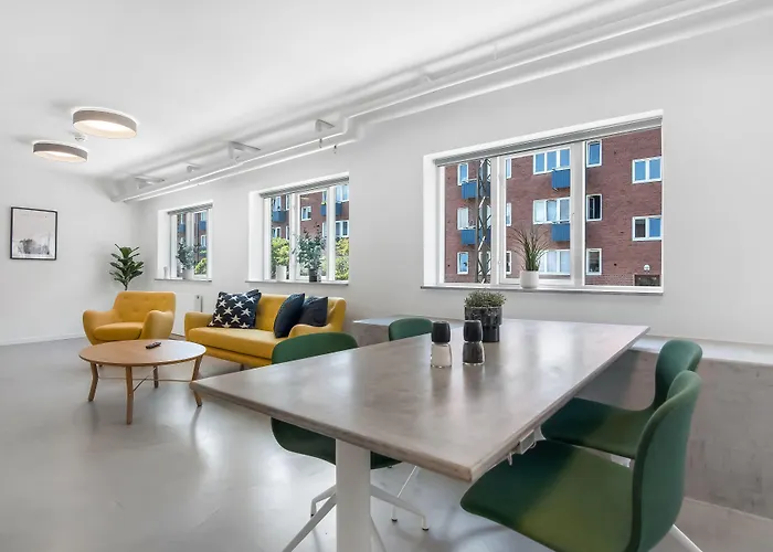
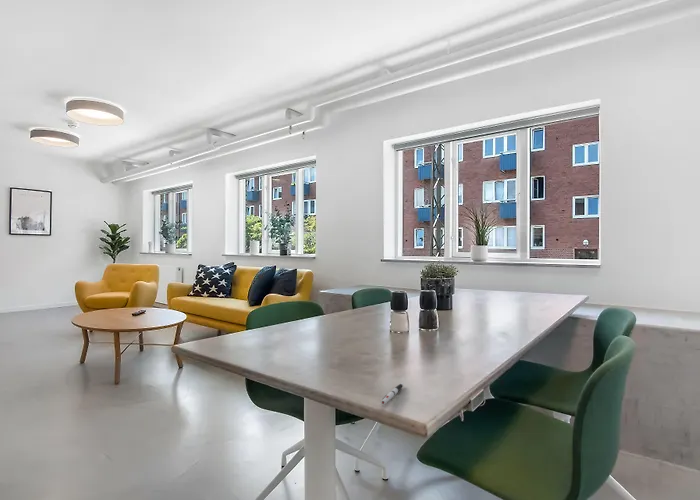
+ pen [381,382,404,405]
